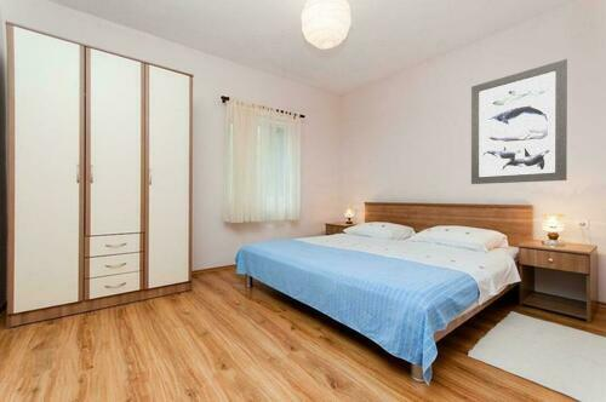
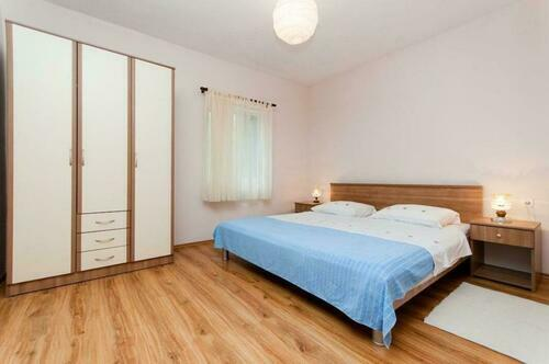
- wall art [470,58,568,185]
